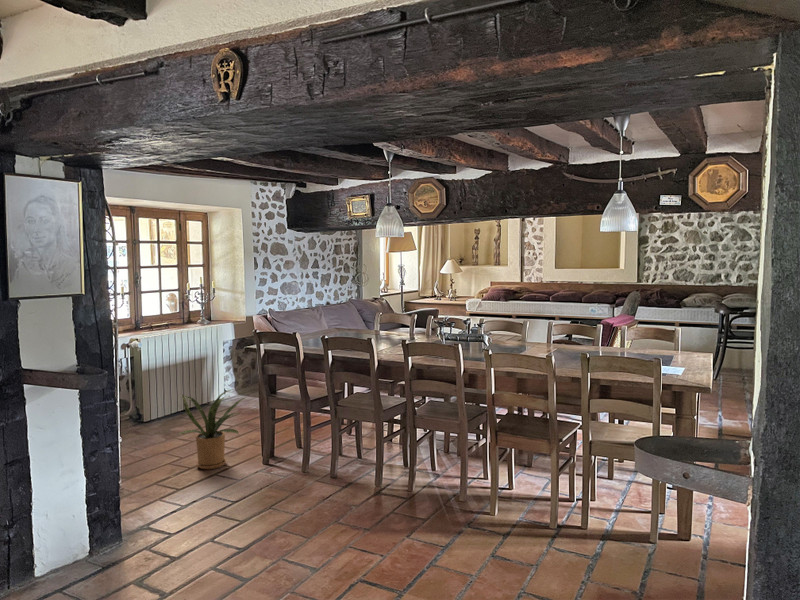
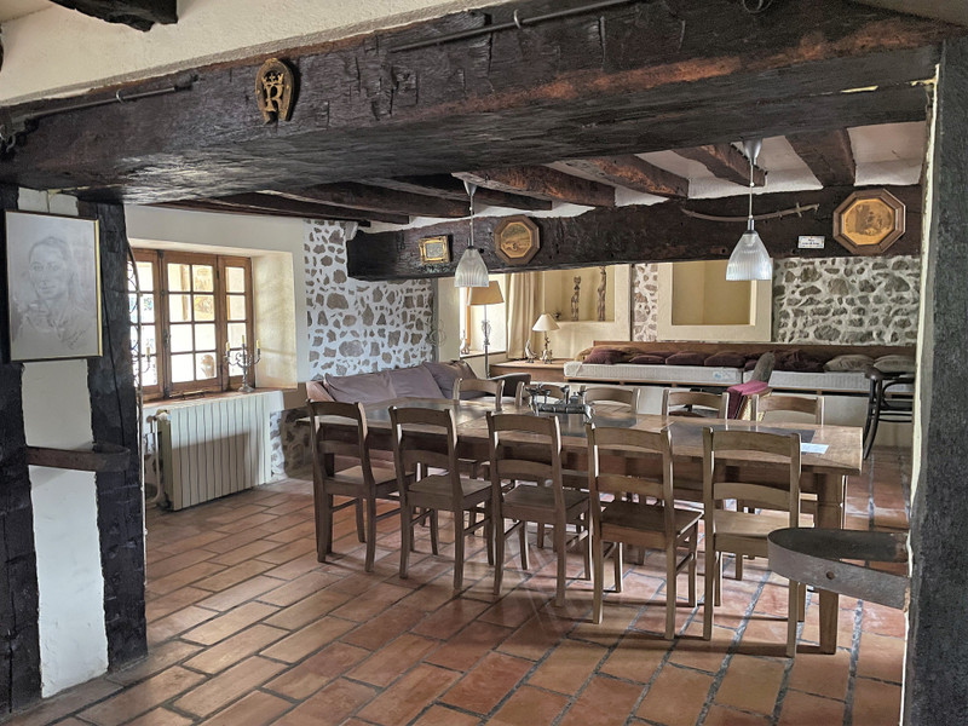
- house plant [178,388,248,470]
